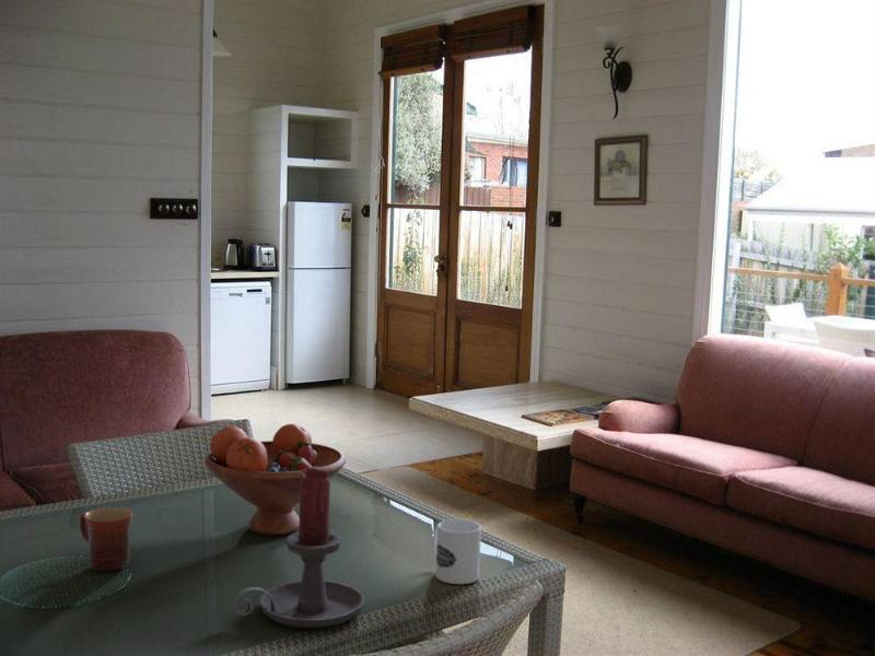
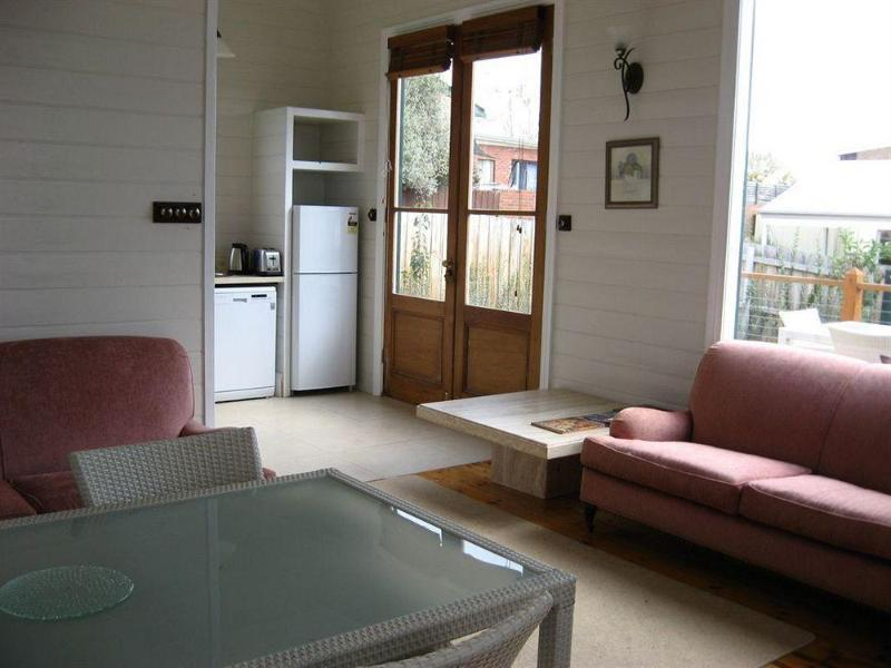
- mug [432,518,482,585]
- mug [79,506,135,572]
- candle holder [231,468,365,629]
- fruit bowl [203,423,347,536]
